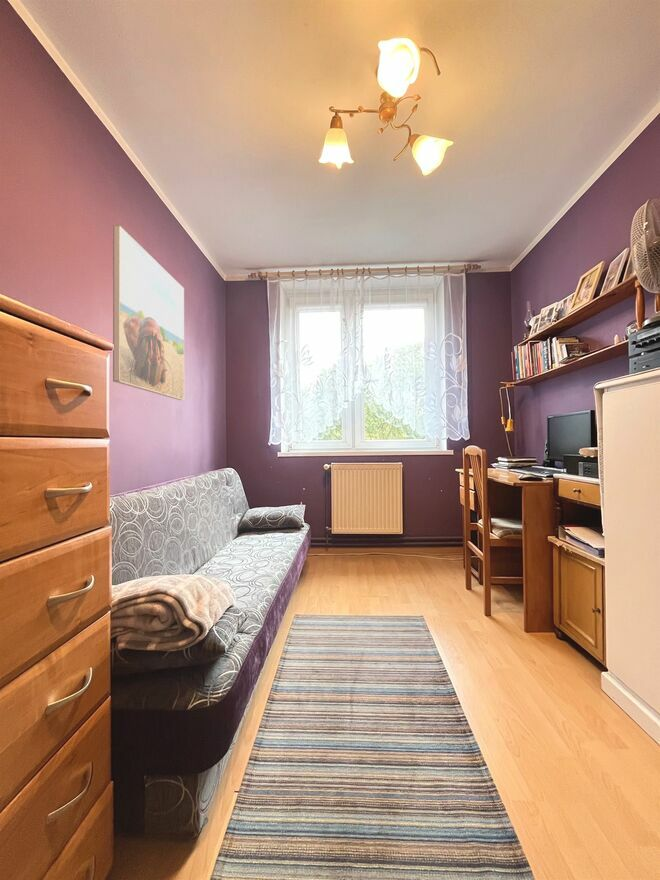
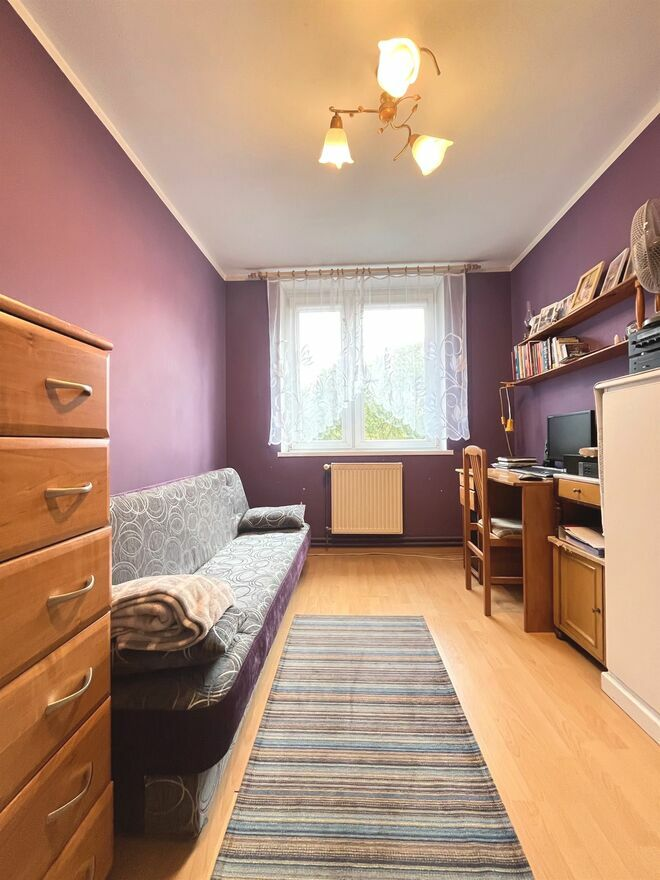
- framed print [112,225,185,401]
